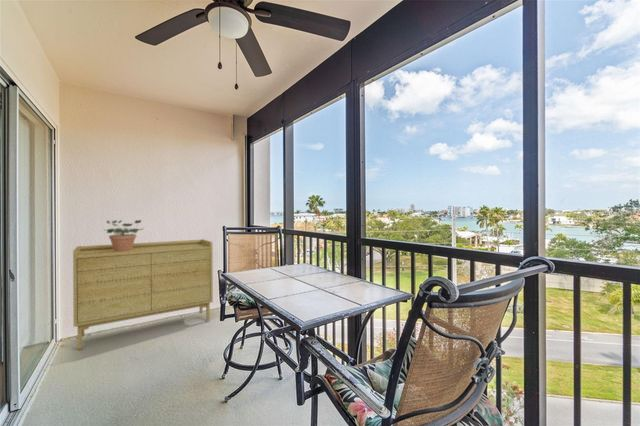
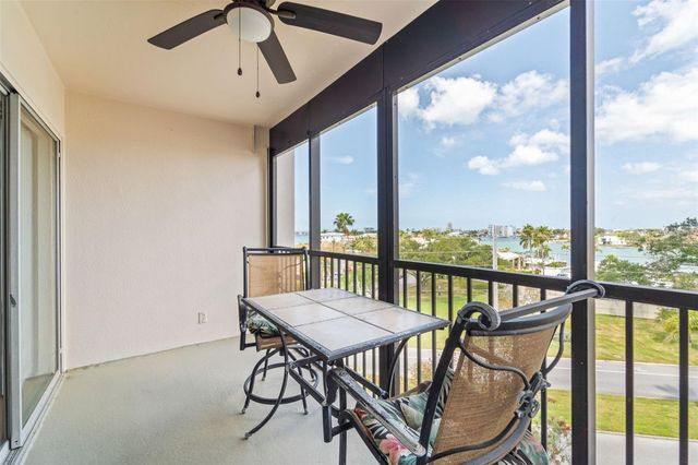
- sideboard [72,238,214,351]
- potted plant [104,219,146,252]
